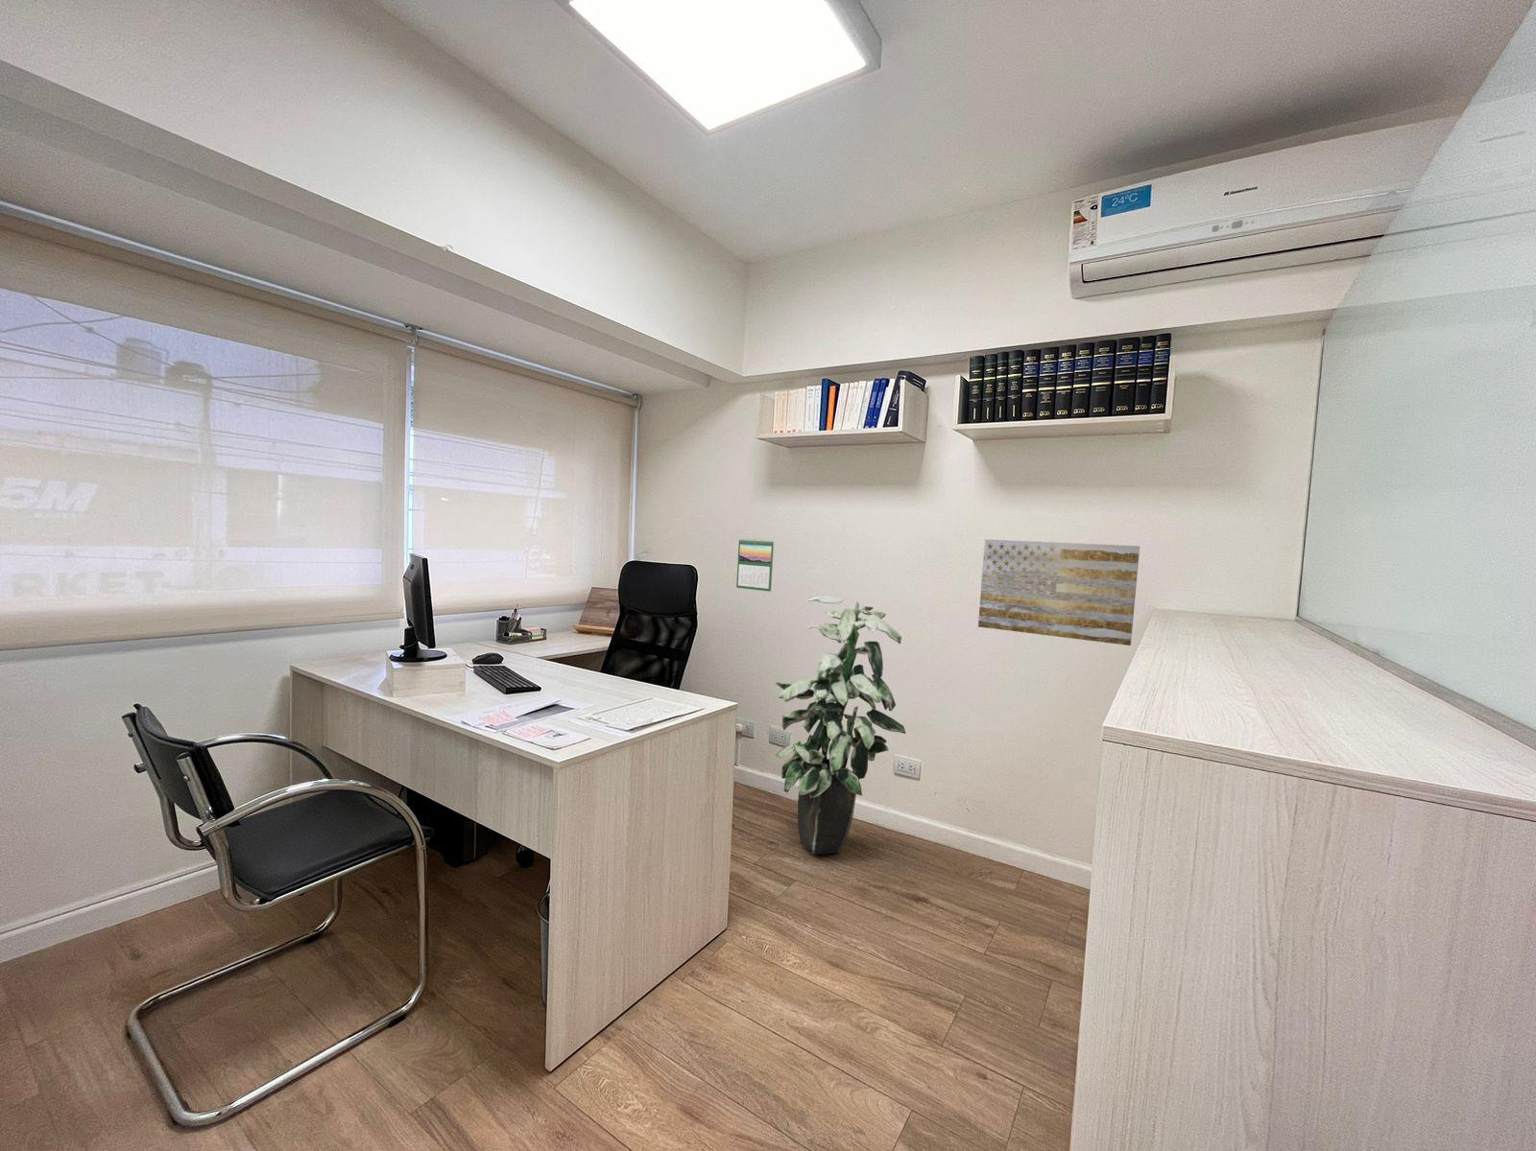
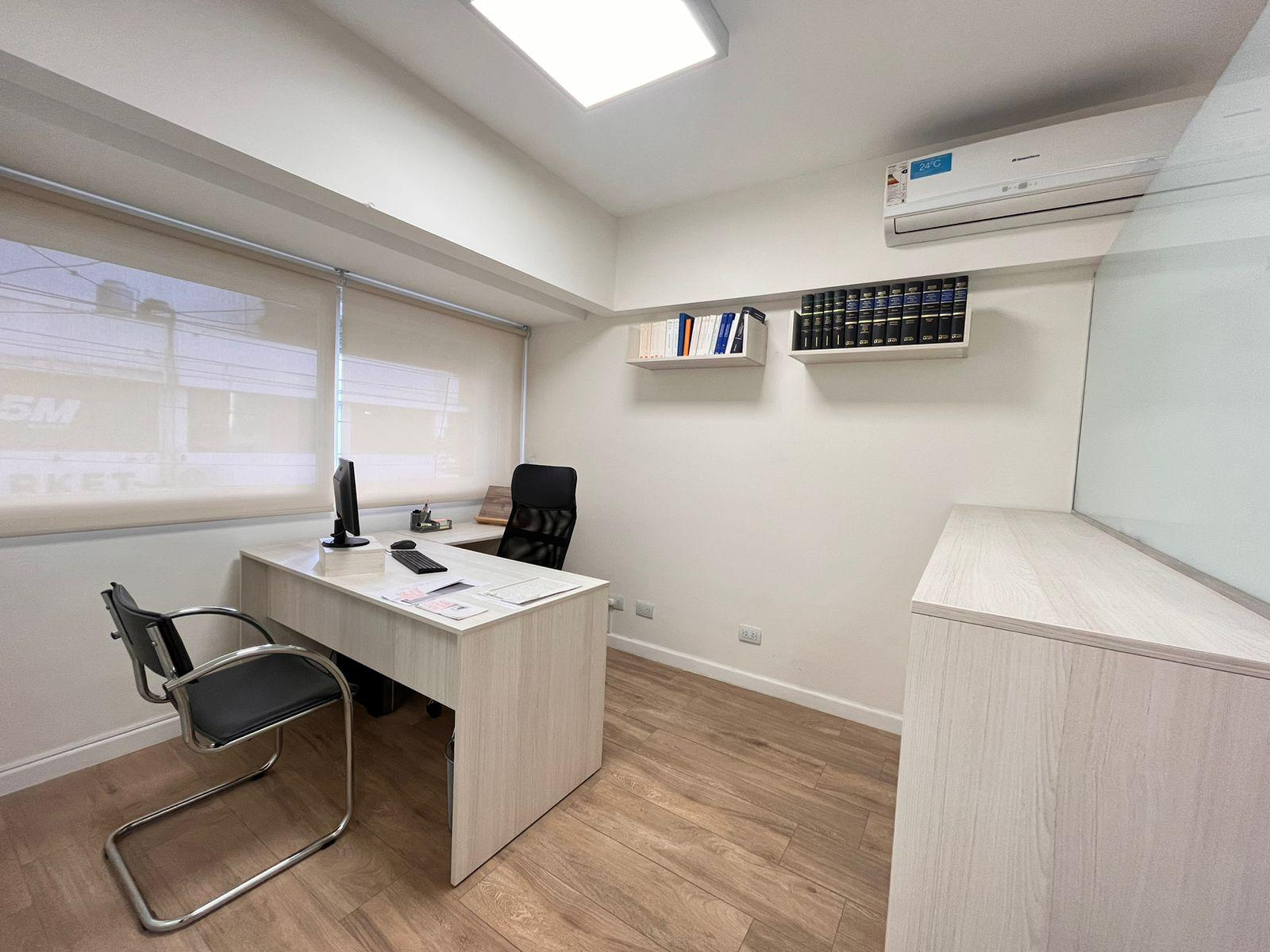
- calendar [735,538,775,592]
- wall art [977,538,1141,647]
- indoor plant [773,595,907,856]
